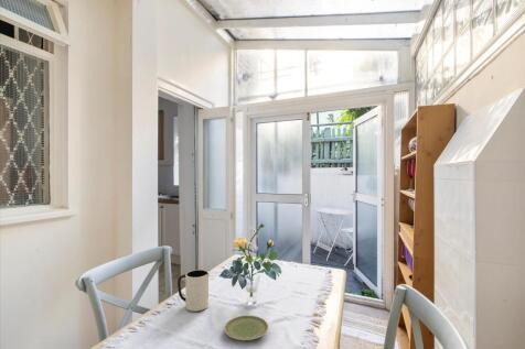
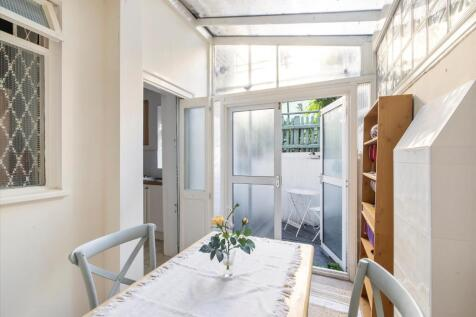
- pitcher [176,269,211,313]
- plate [224,314,269,341]
